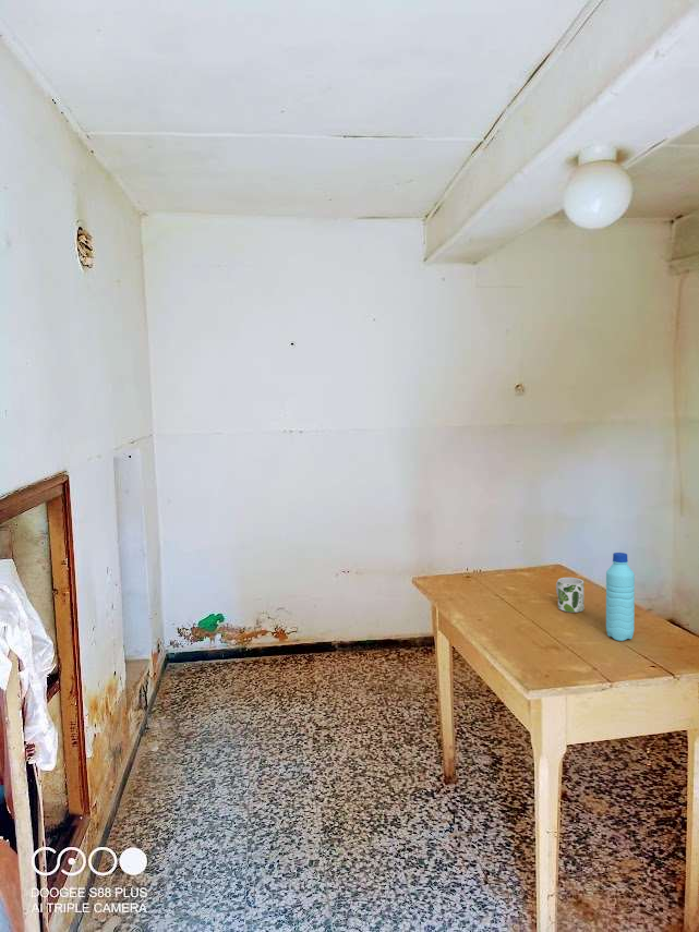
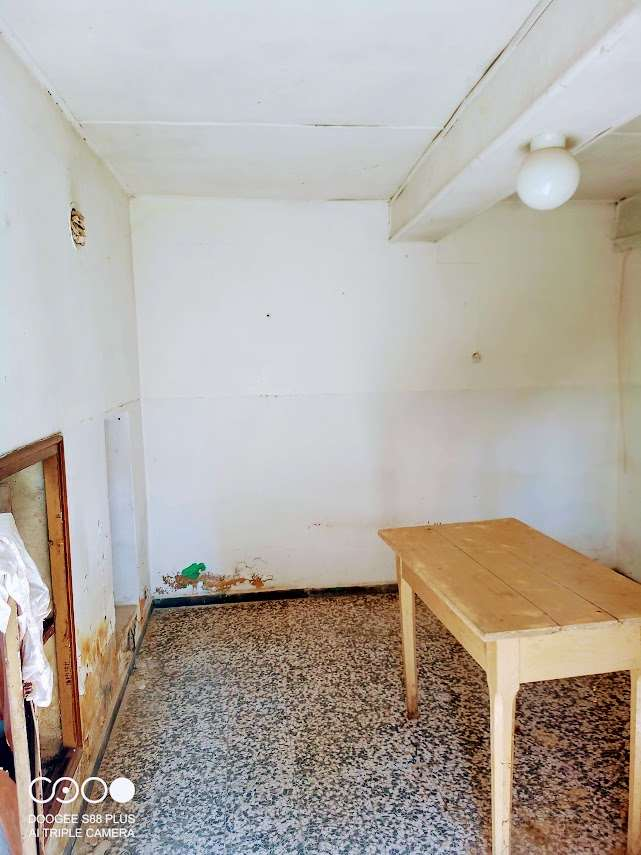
- water bottle [605,552,636,642]
- mug [555,577,584,614]
